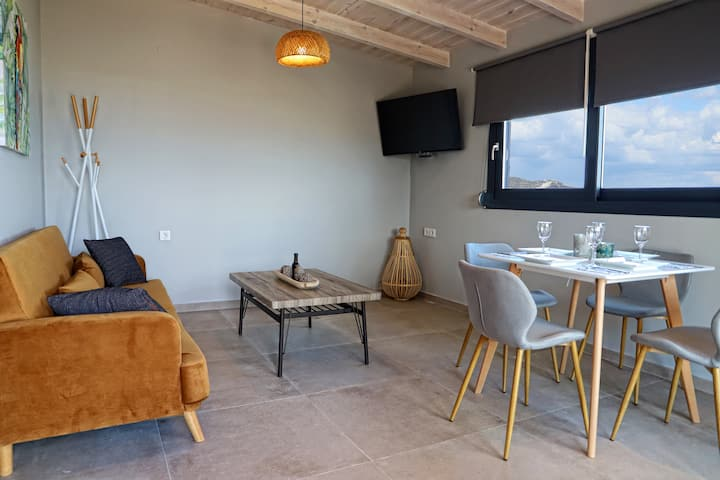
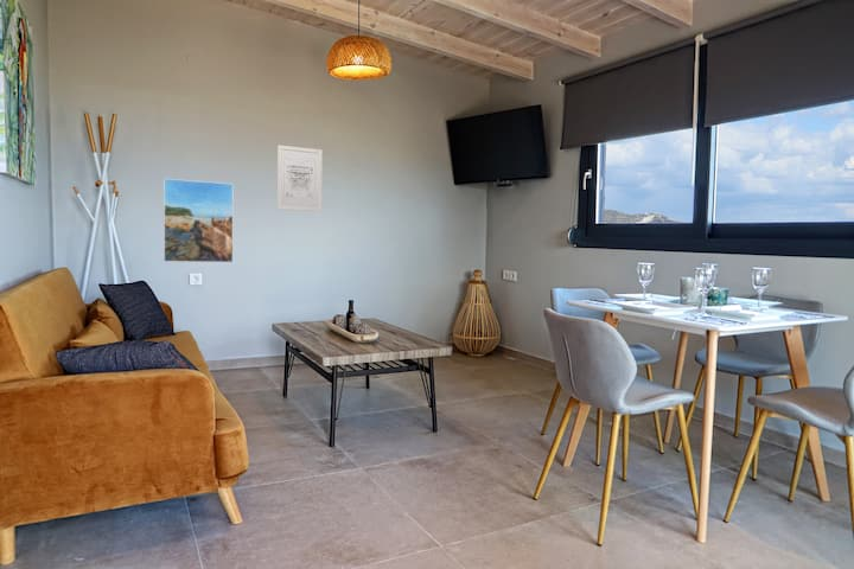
+ wall art [276,143,324,213]
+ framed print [162,178,235,263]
